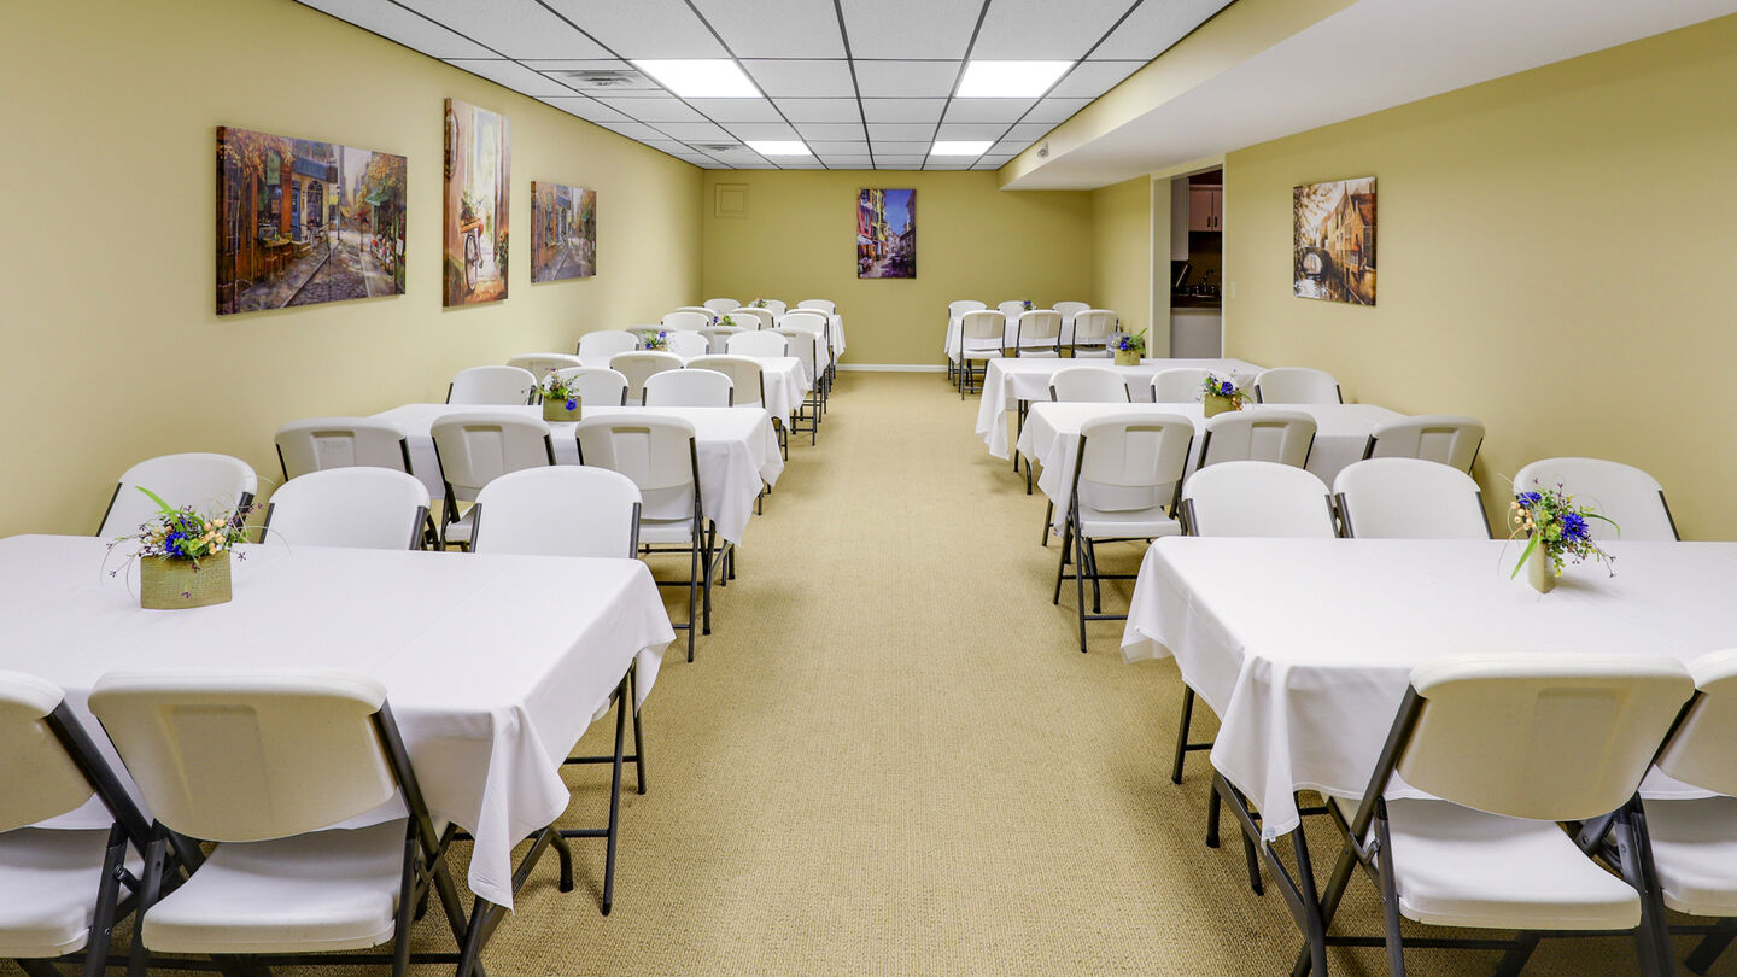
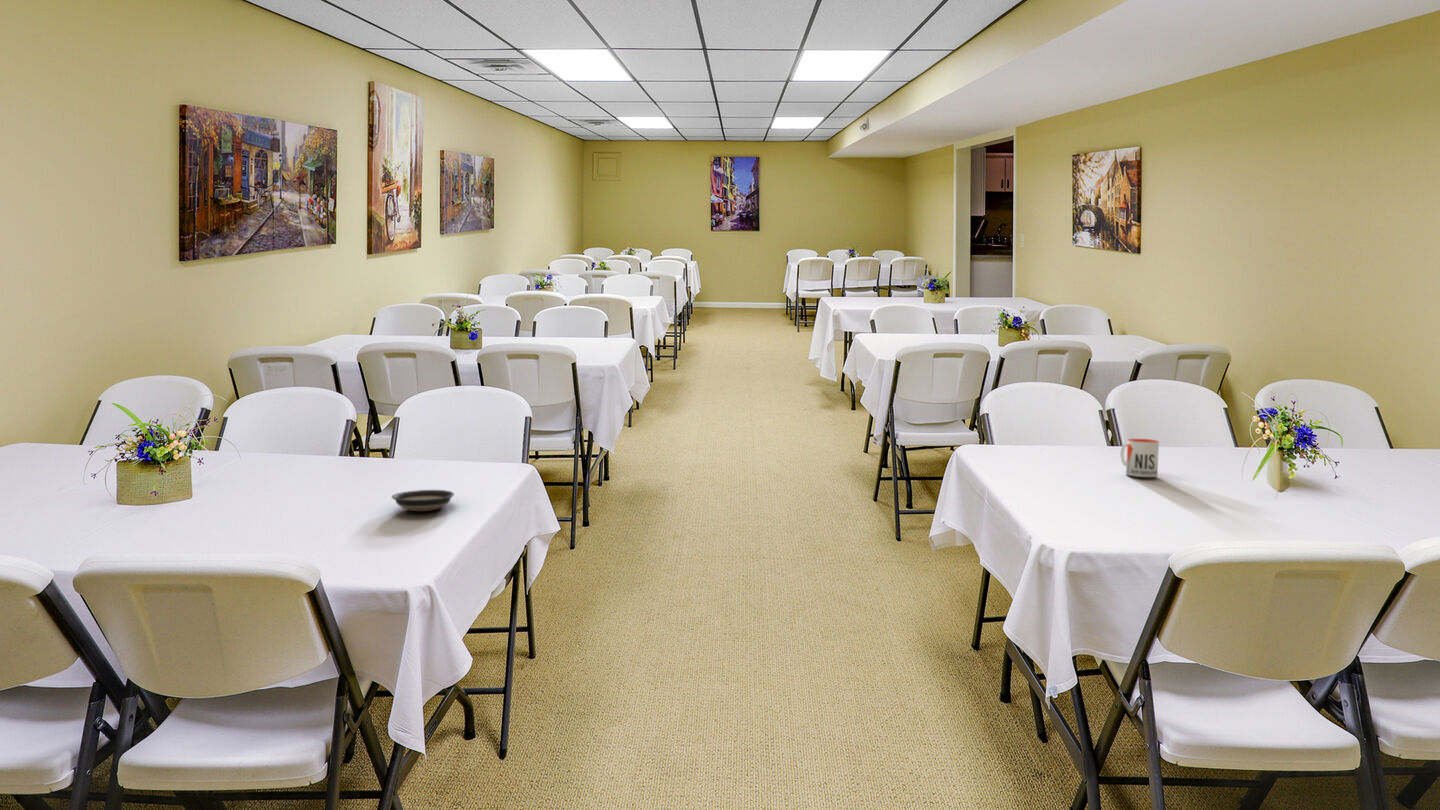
+ mug [1119,438,1160,478]
+ saucer [391,489,455,512]
